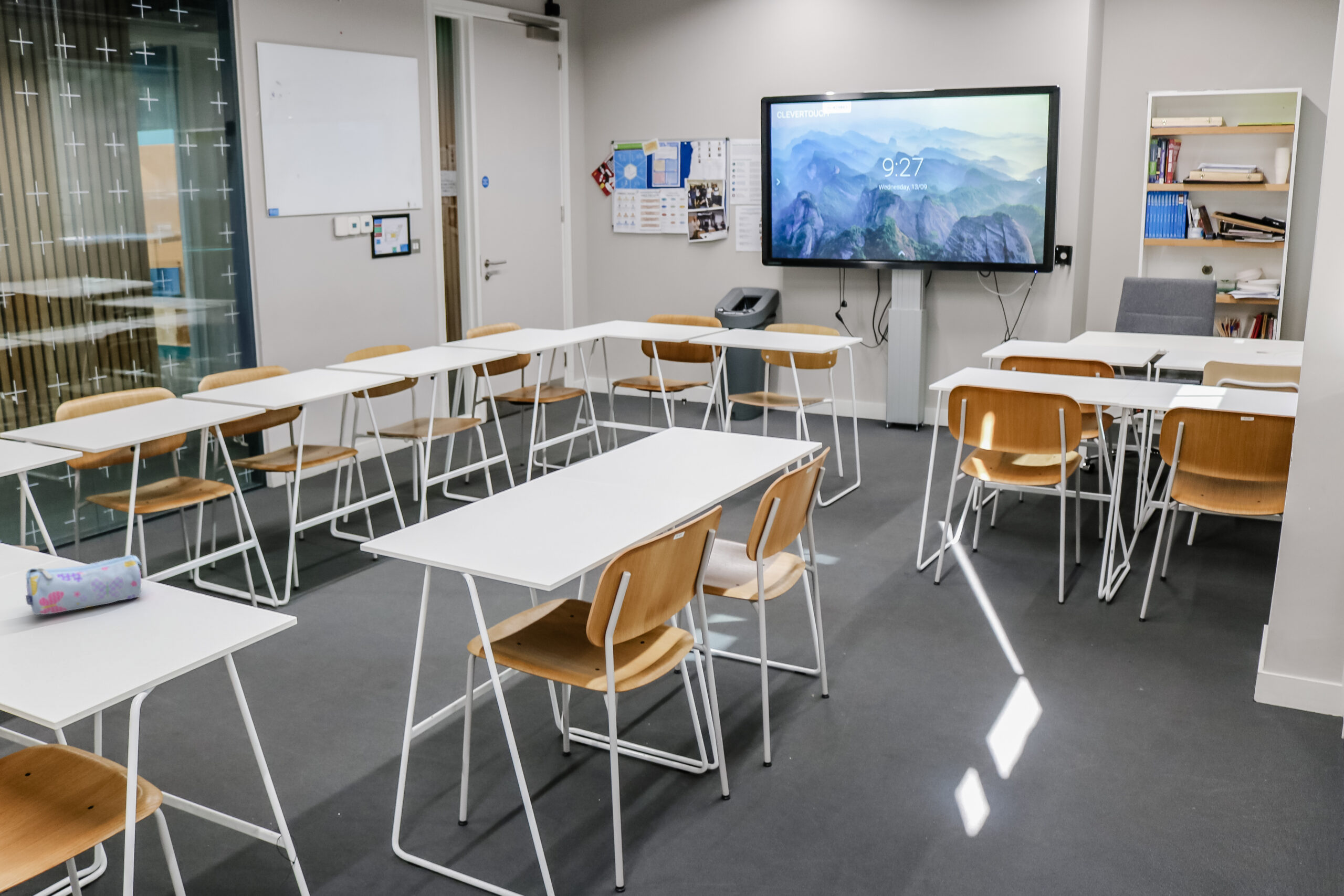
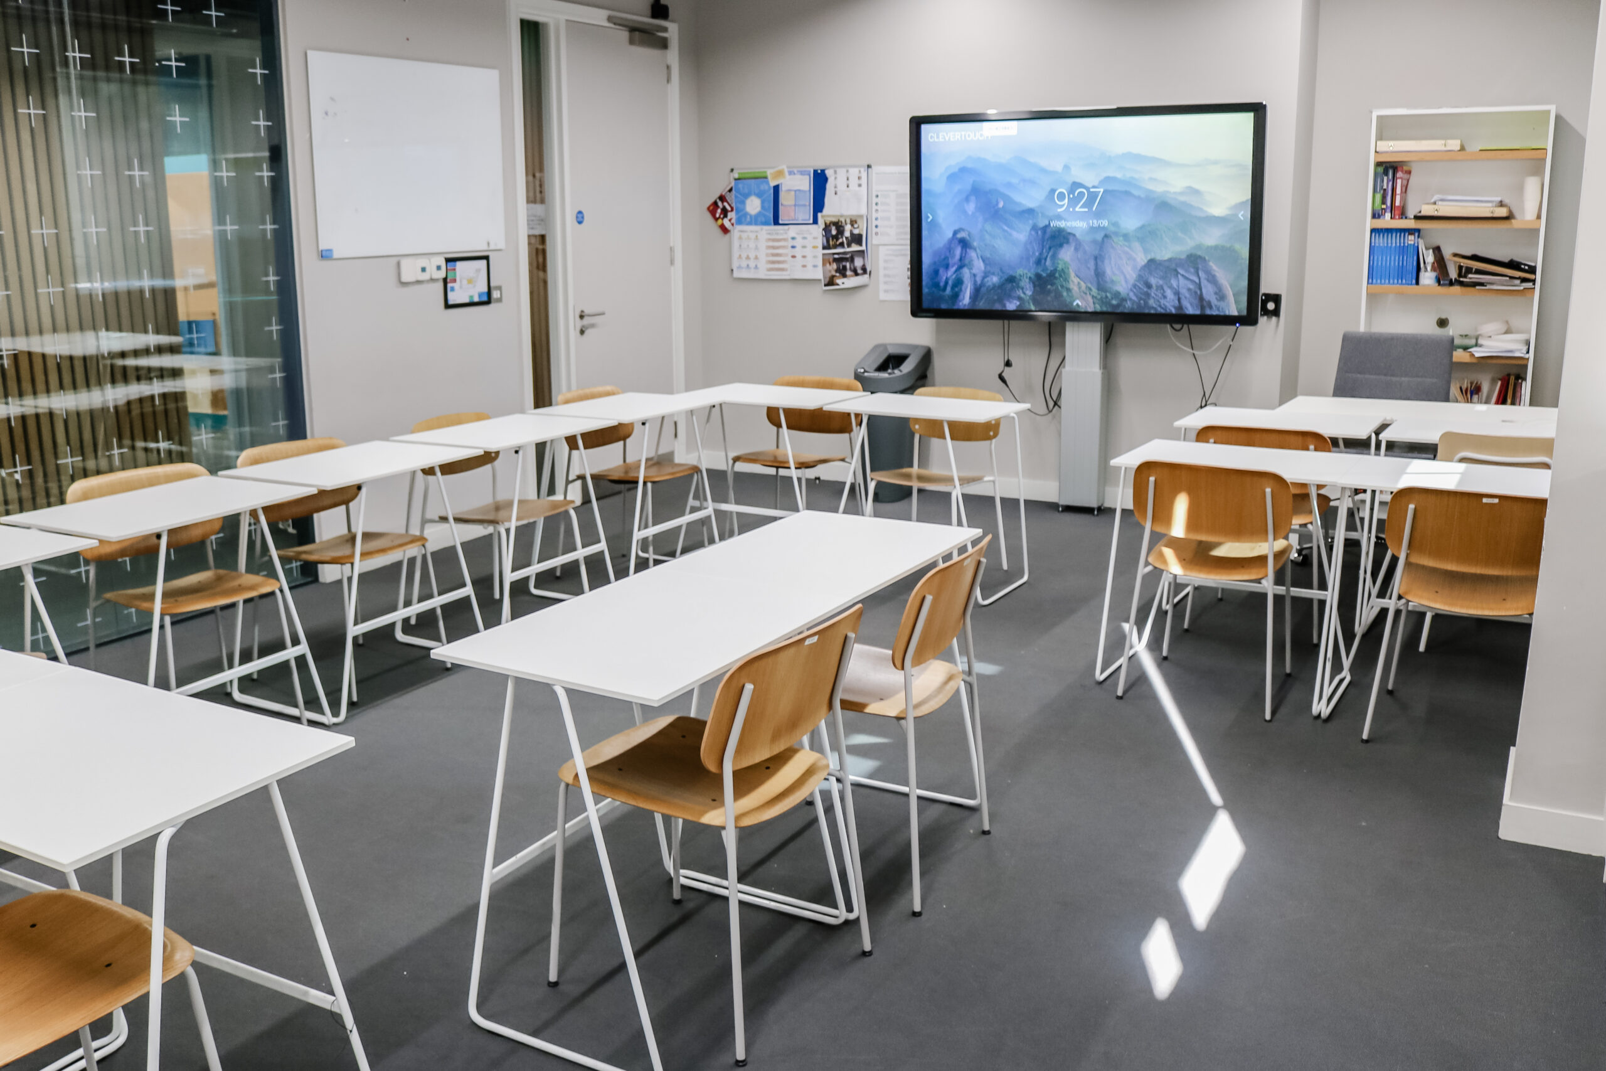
- pencil case [25,554,142,615]
